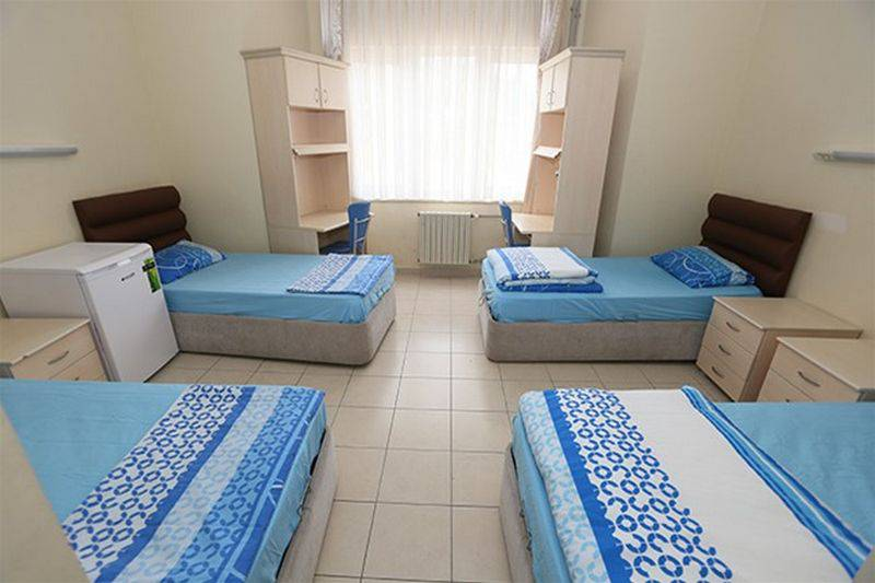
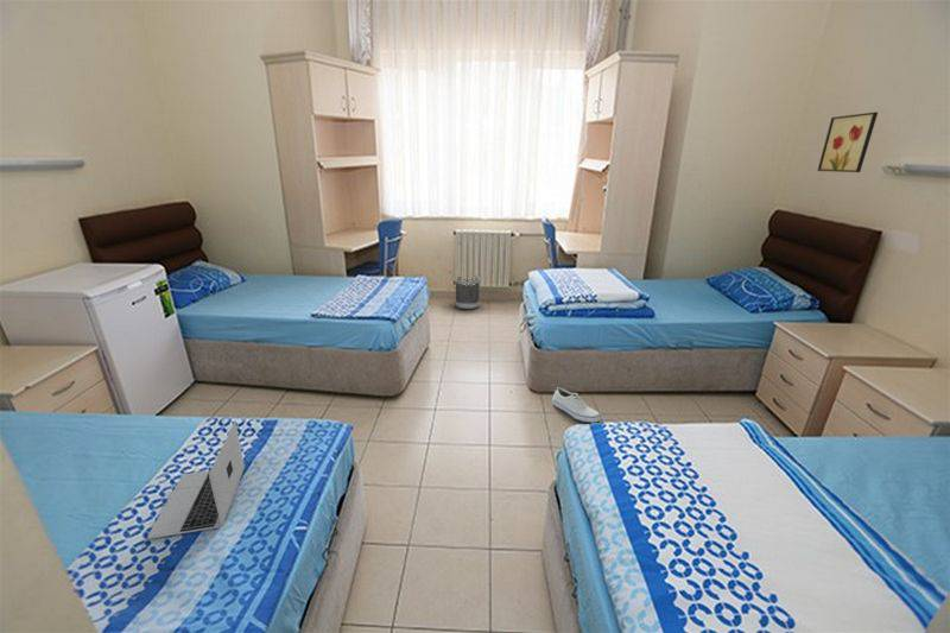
+ wall art [817,112,879,173]
+ wastebasket [455,276,481,310]
+ shoe [551,386,602,423]
+ laptop [146,420,246,540]
